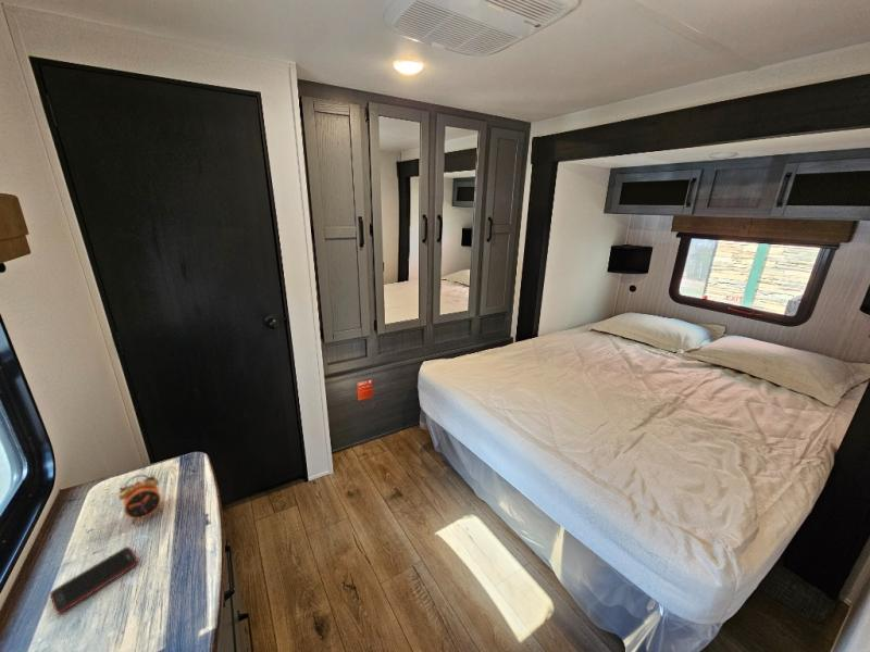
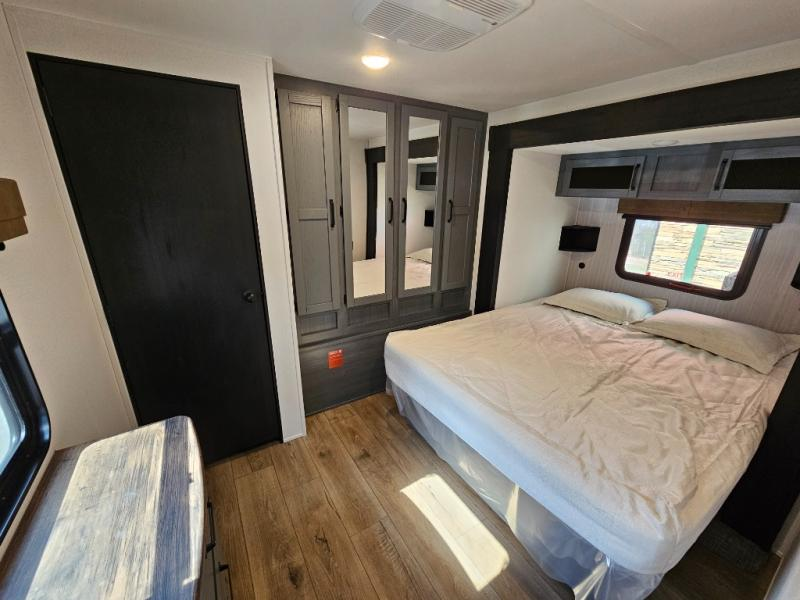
- alarm clock [117,474,163,526]
- cell phone [49,546,139,615]
